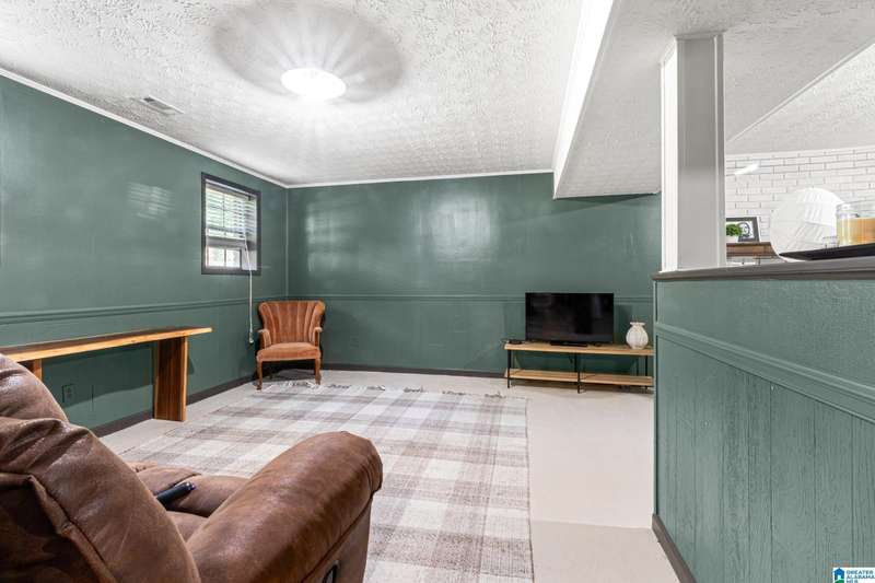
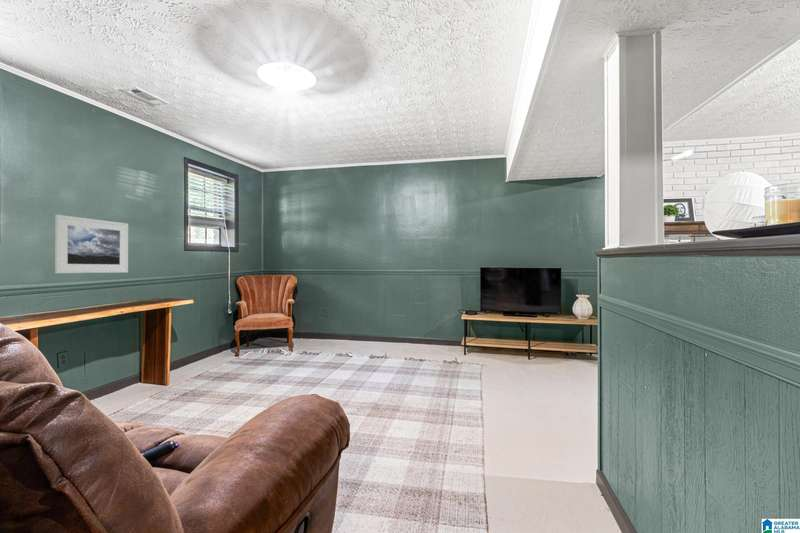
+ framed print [54,214,129,274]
